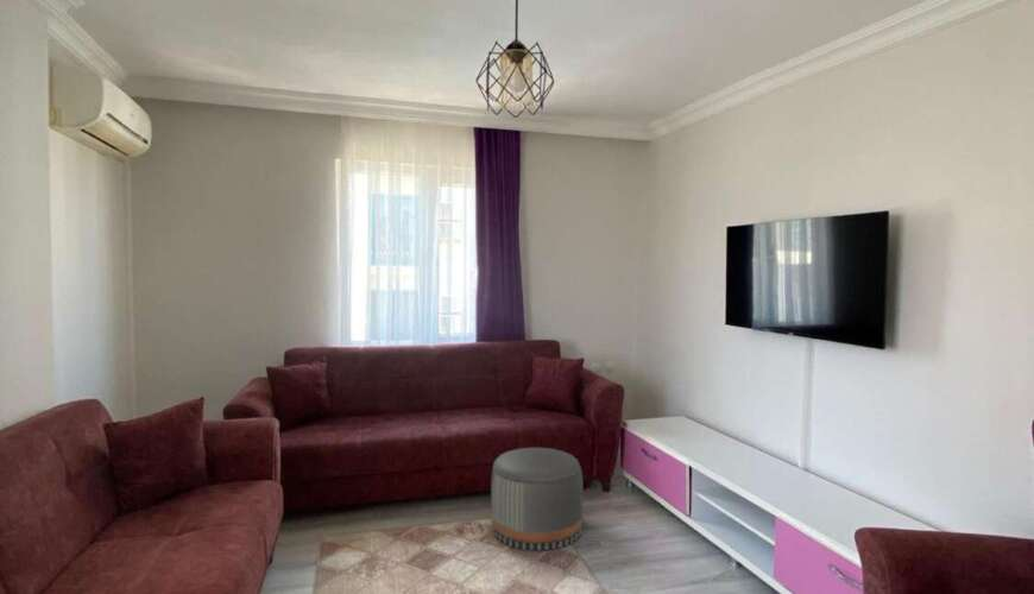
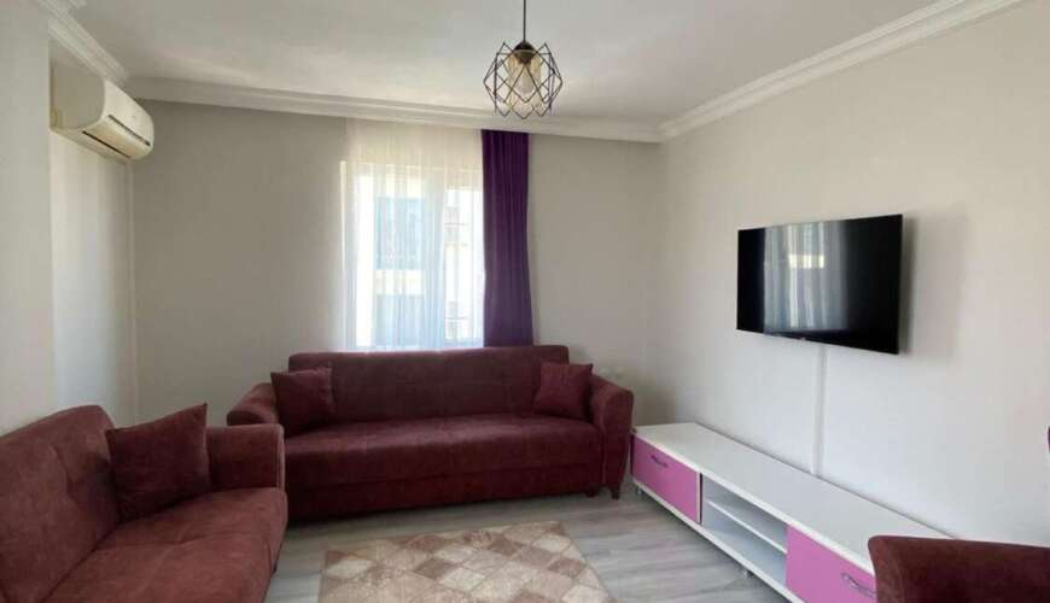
- pouf [490,447,584,551]
